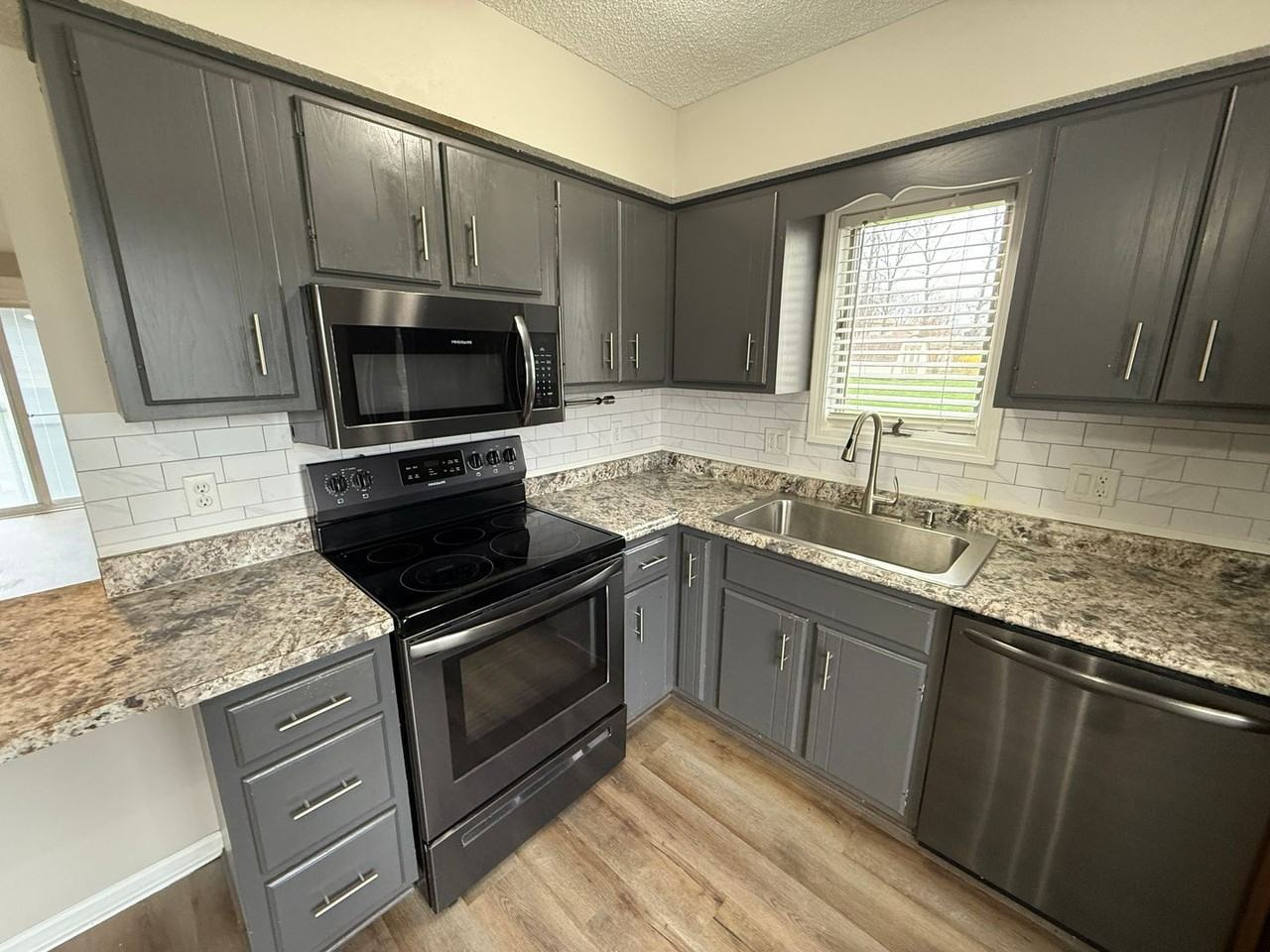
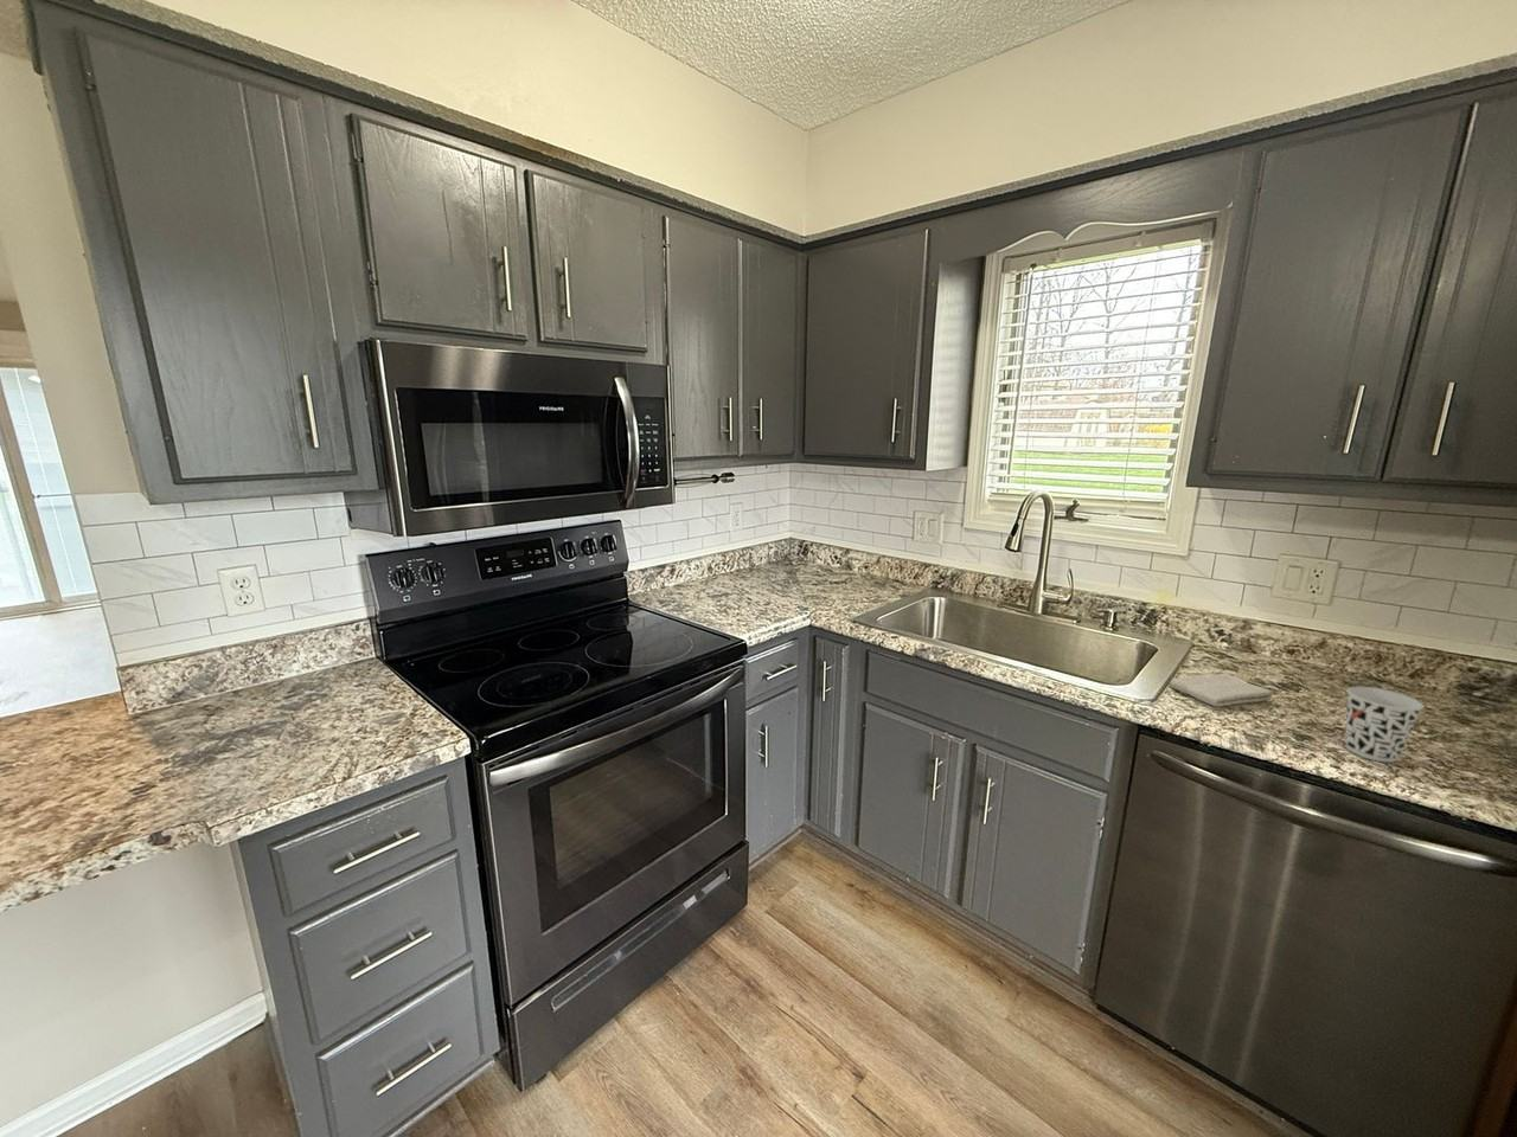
+ washcloth [1169,671,1273,708]
+ cup [1344,686,1426,763]
